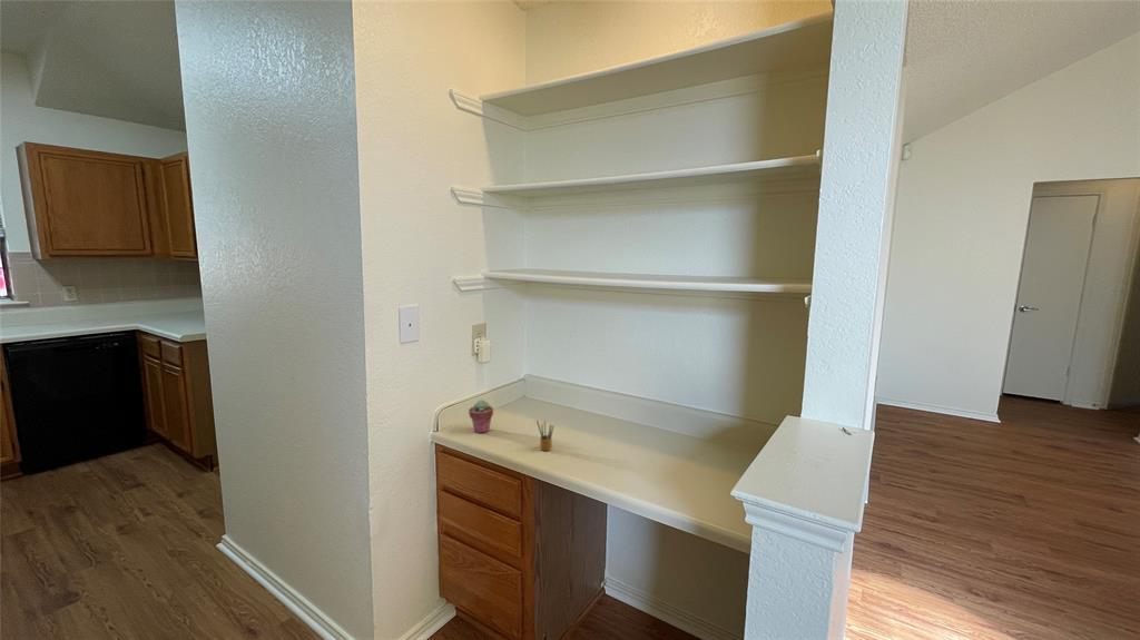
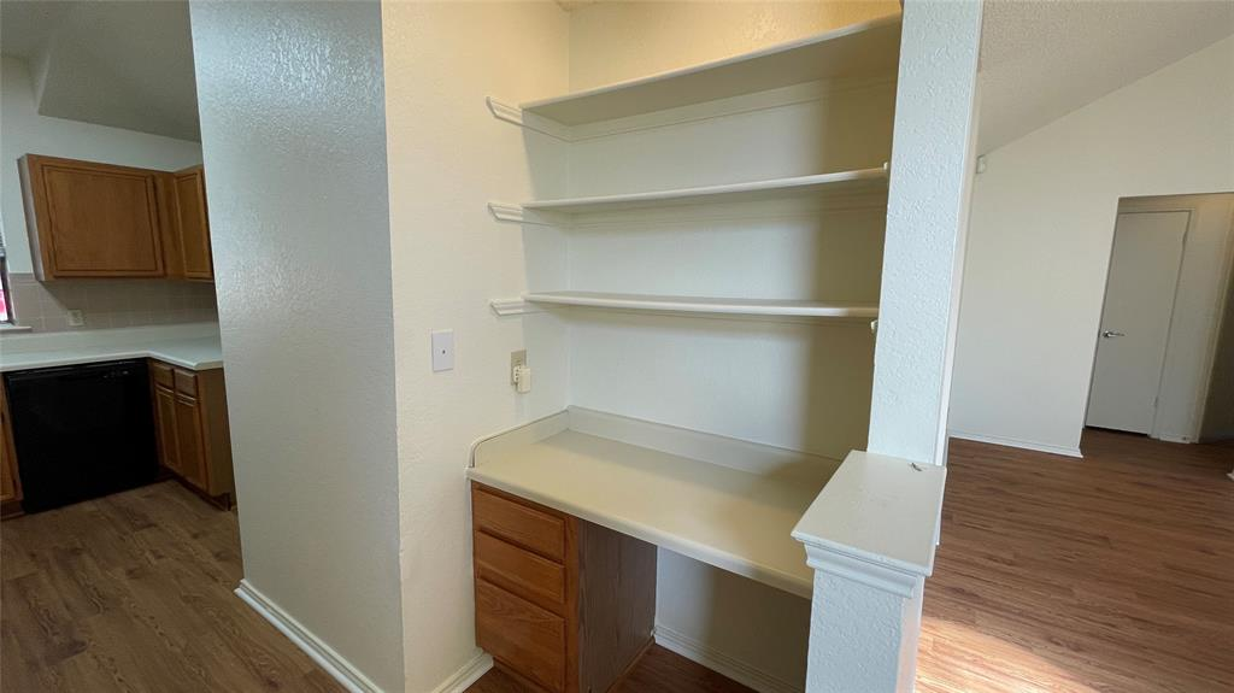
- potted succulent [468,398,494,434]
- pencil box [535,419,556,452]
